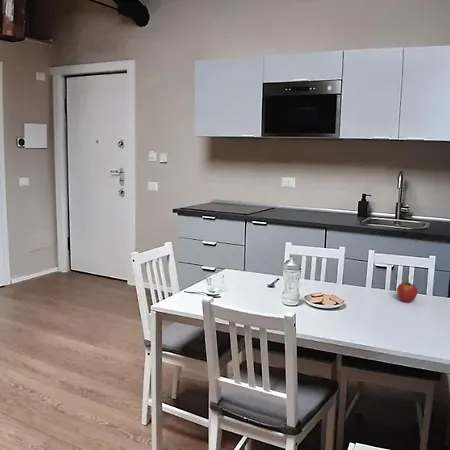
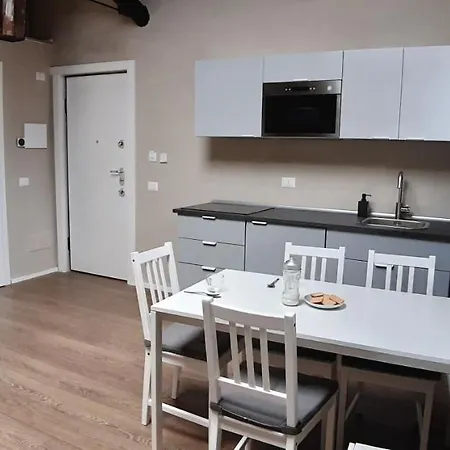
- apple [396,279,418,303]
